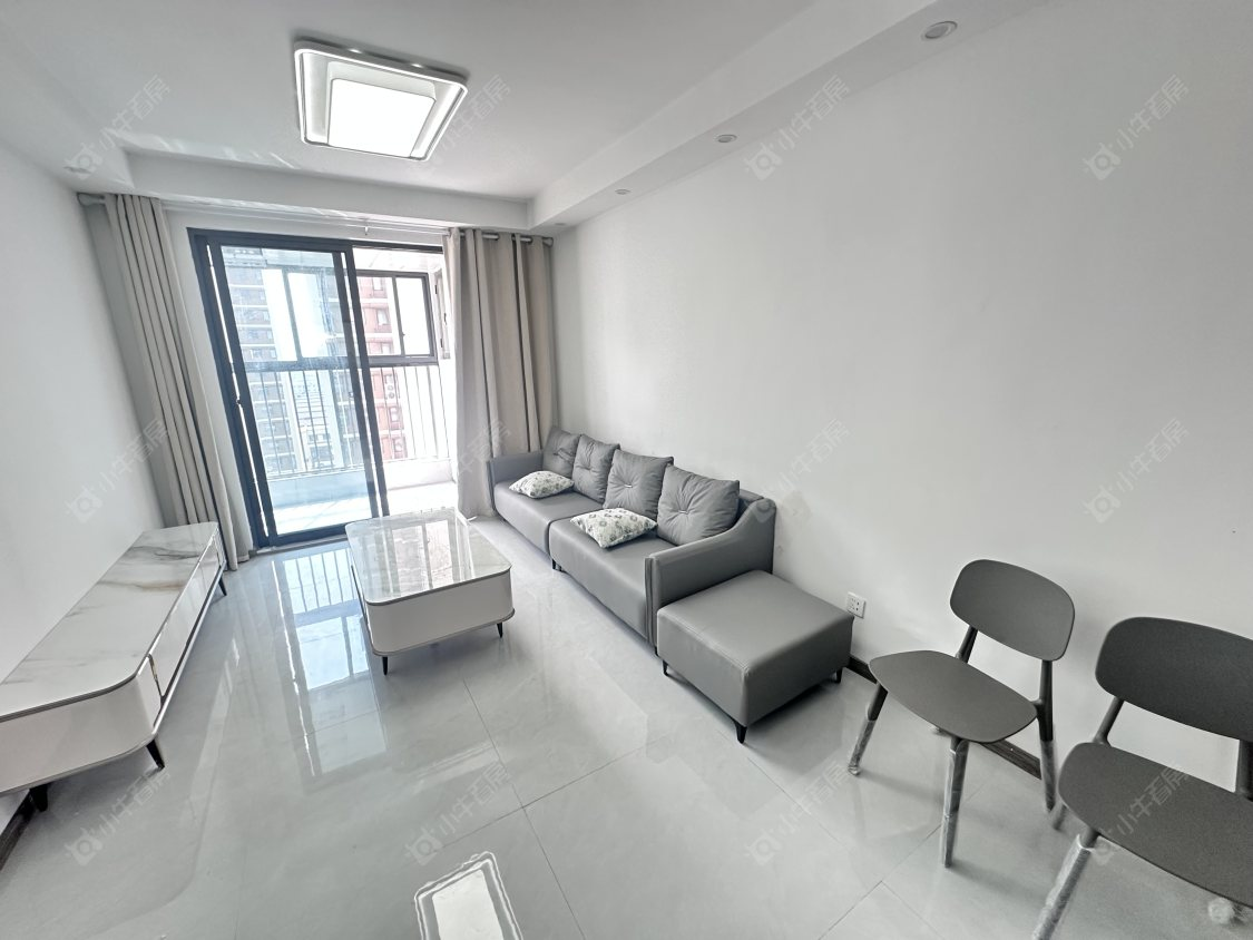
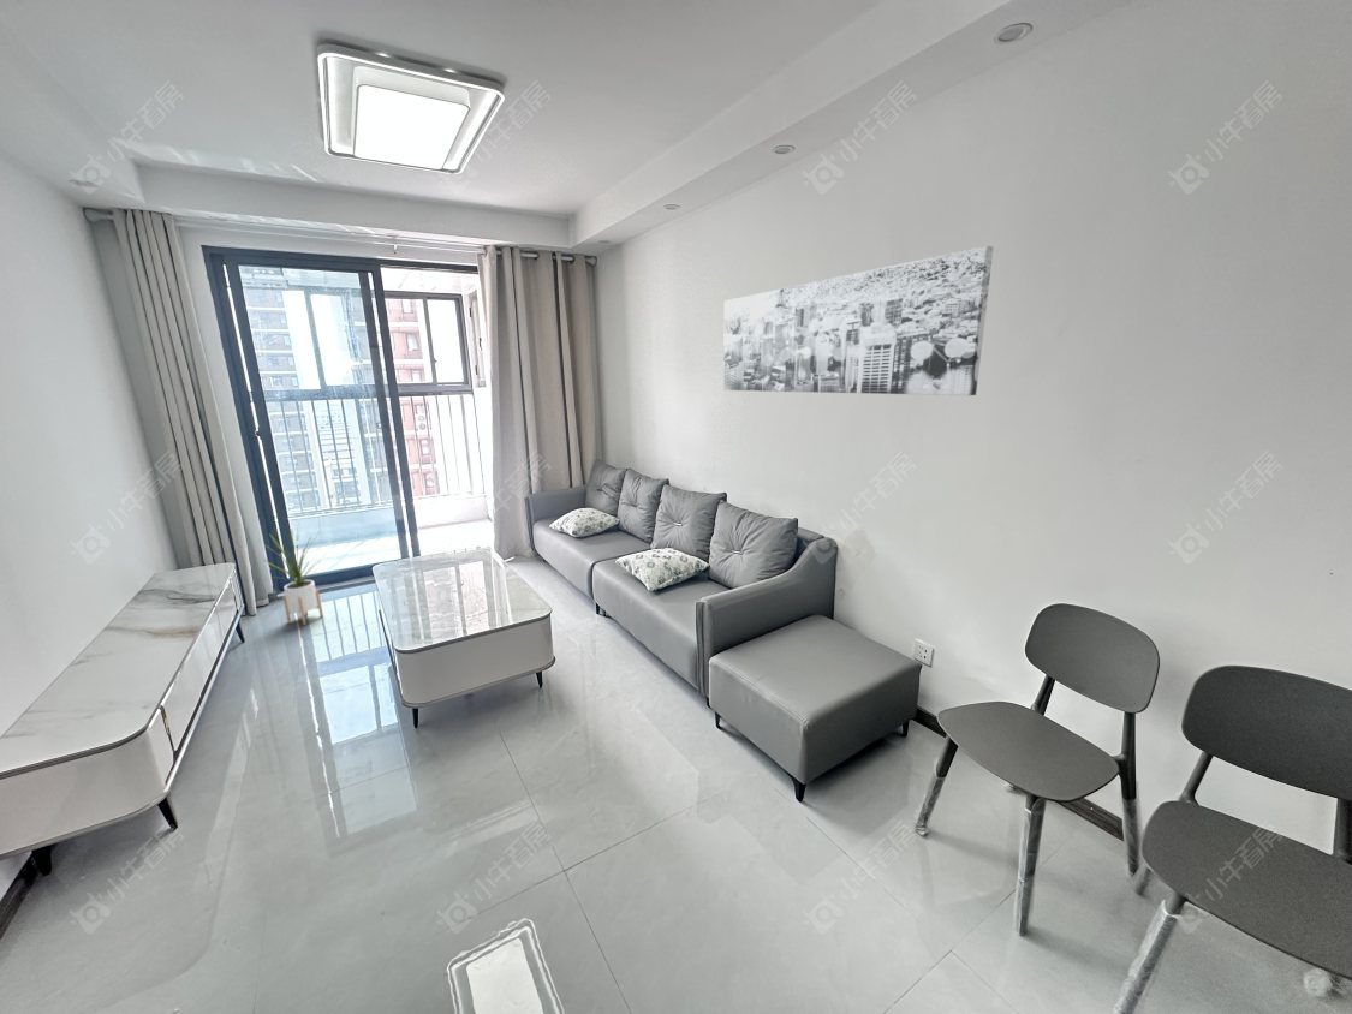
+ wall art [722,245,994,396]
+ house plant [260,521,327,626]
